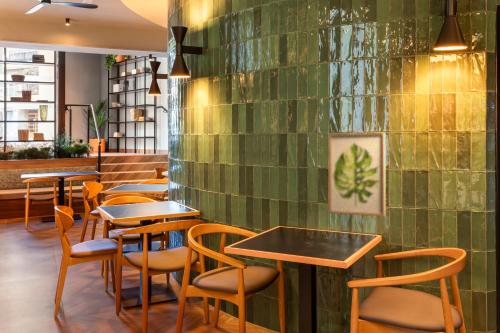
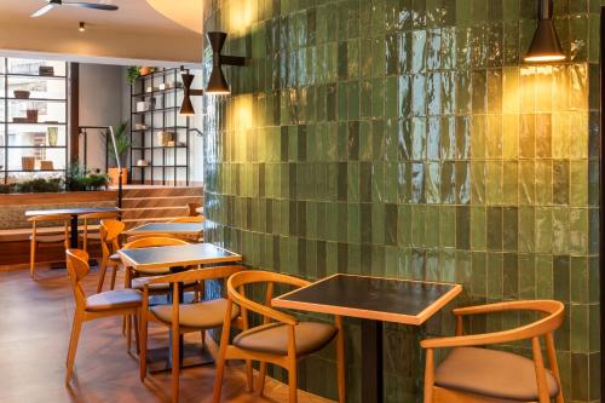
- wall art [327,131,387,217]
